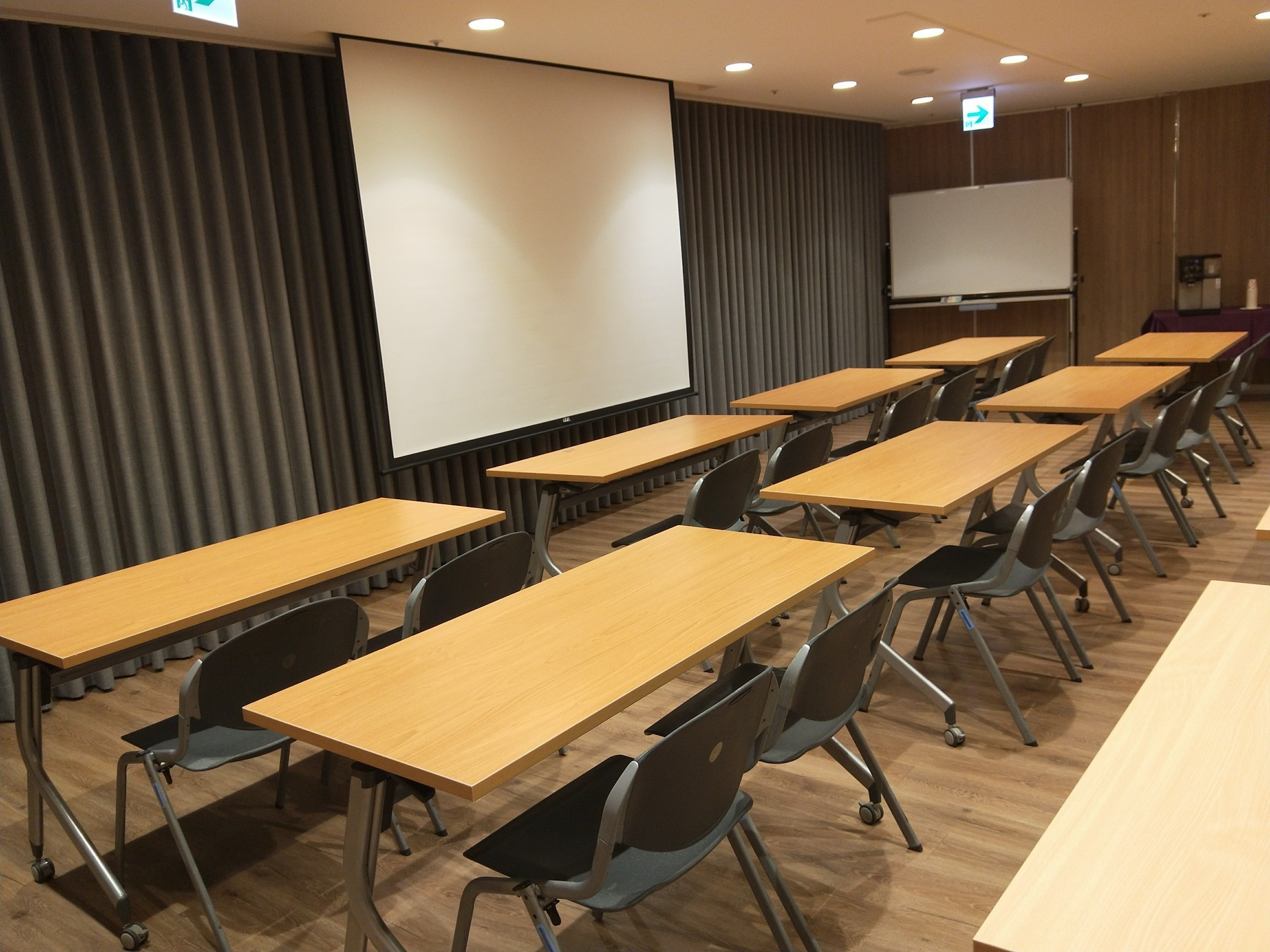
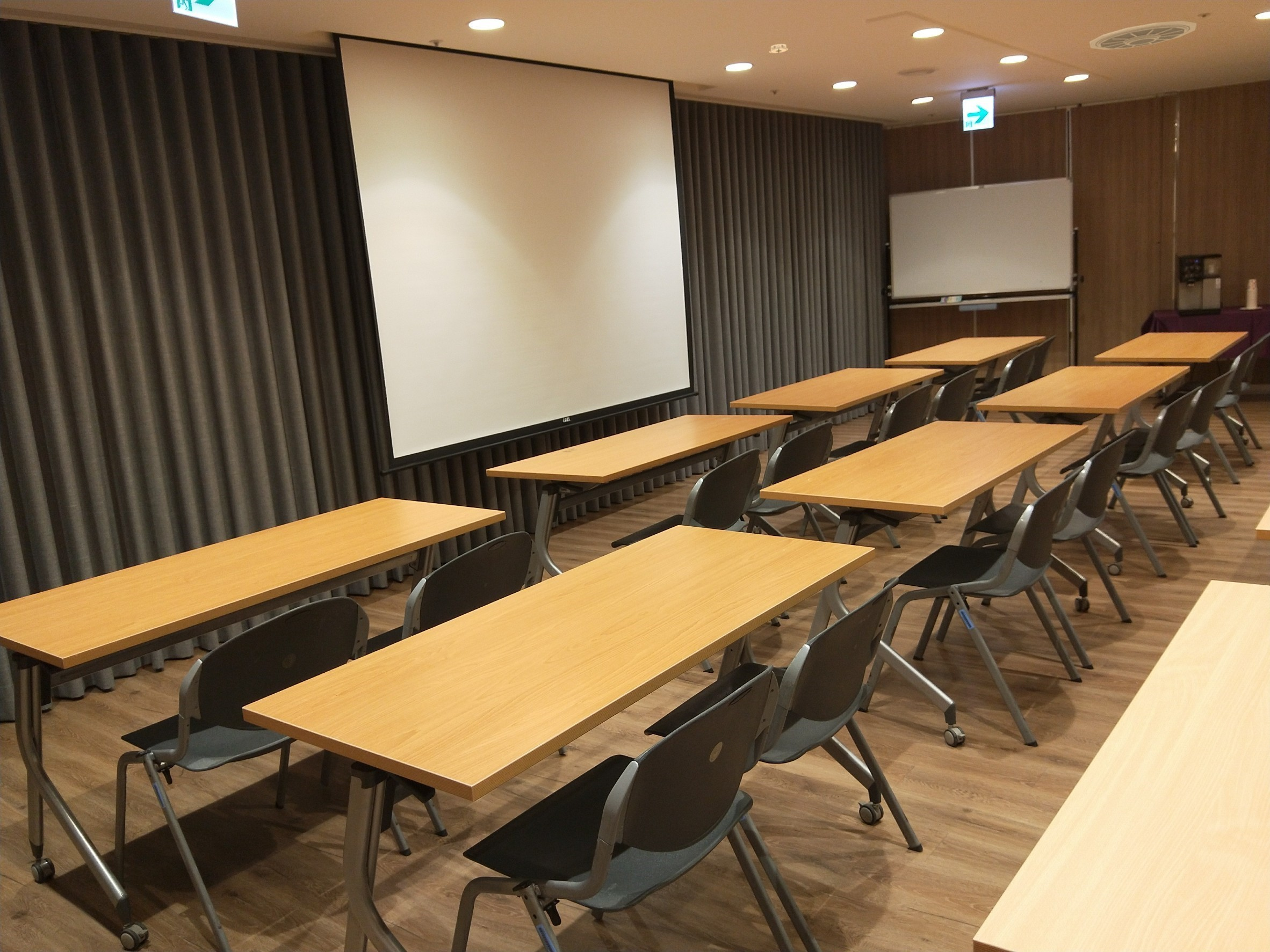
+ smoke detector [769,43,789,55]
+ ceiling vent [1089,20,1197,50]
